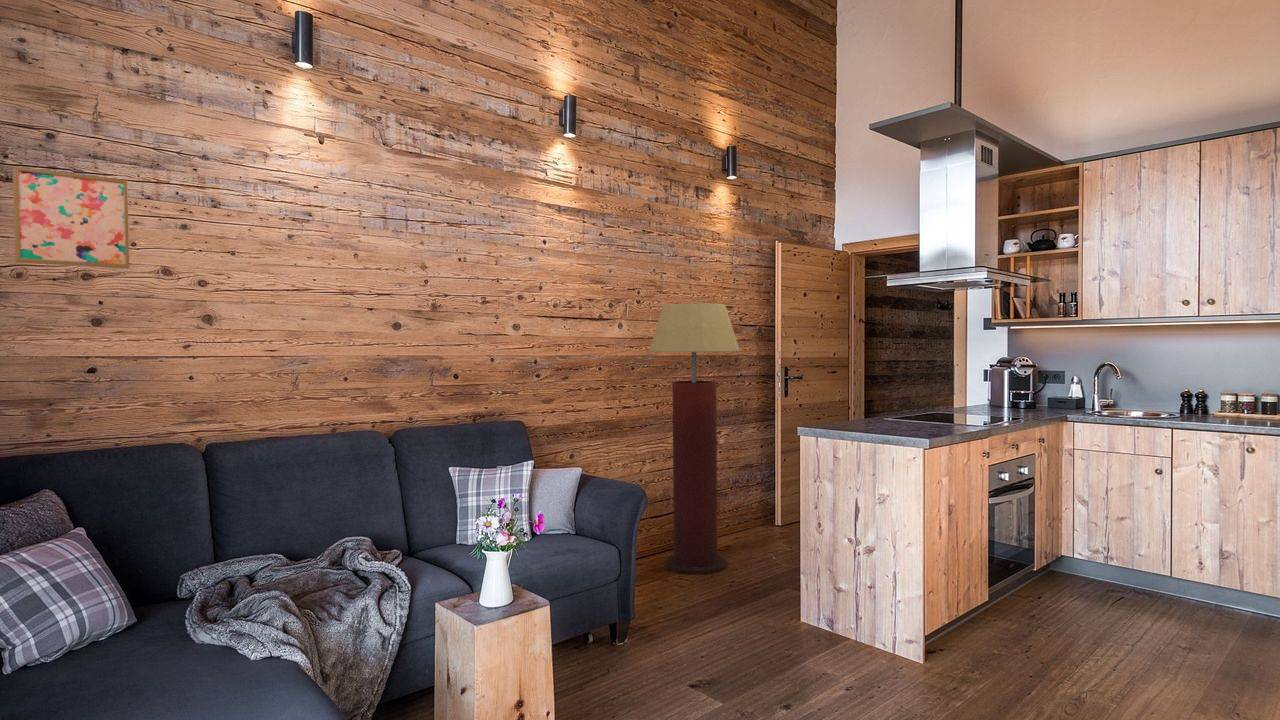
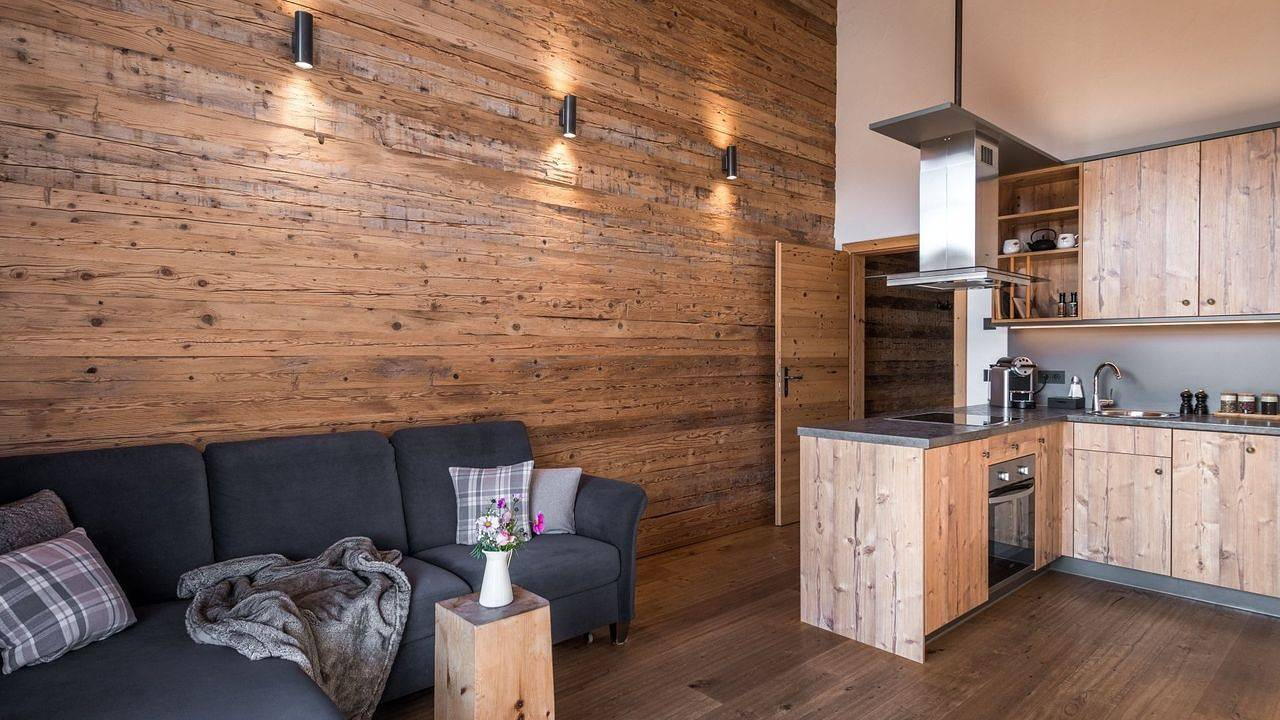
- floor lamp [648,302,741,575]
- wall art [12,166,131,269]
